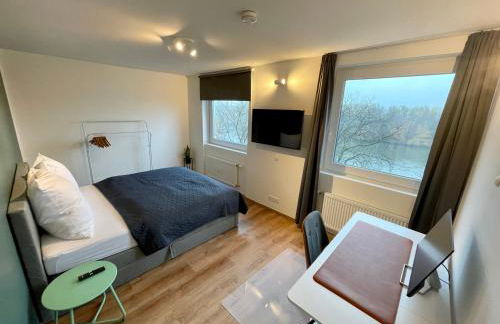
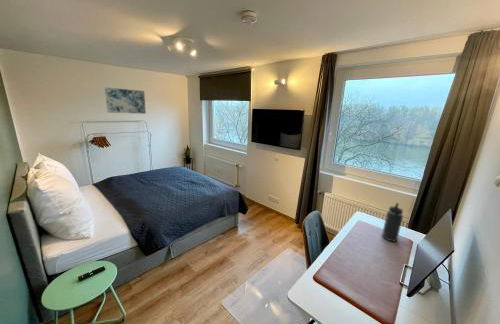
+ thermos bottle [381,202,404,243]
+ wall art [104,86,147,115]
